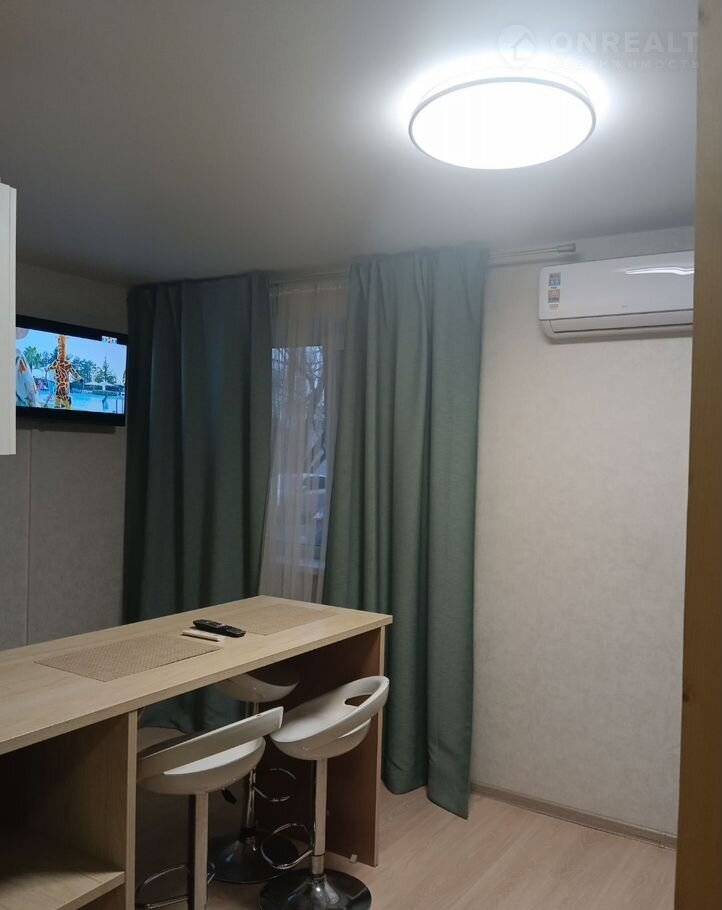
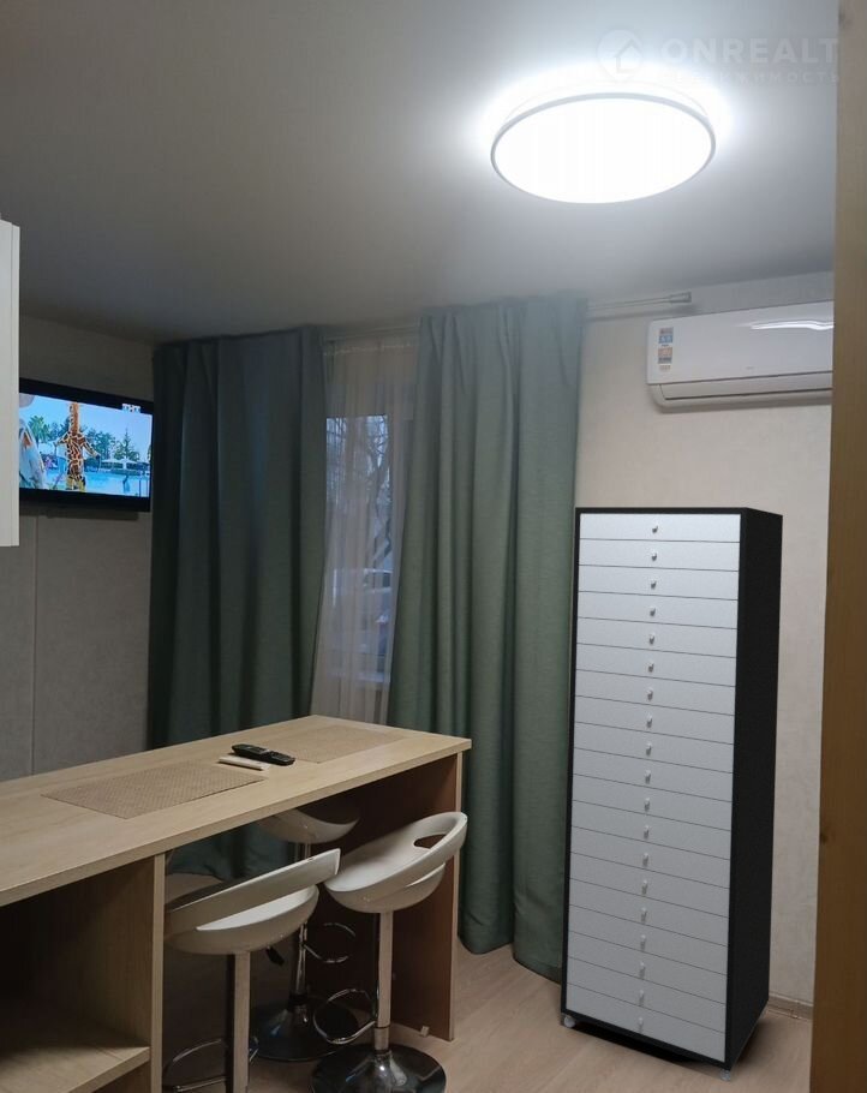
+ storage cabinet [560,506,784,1082]
